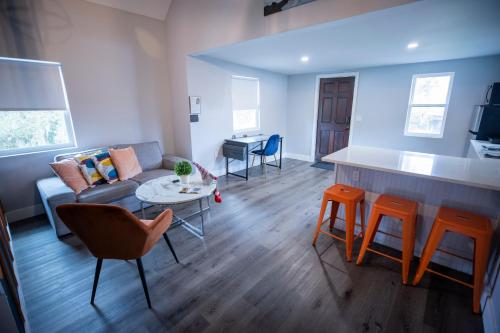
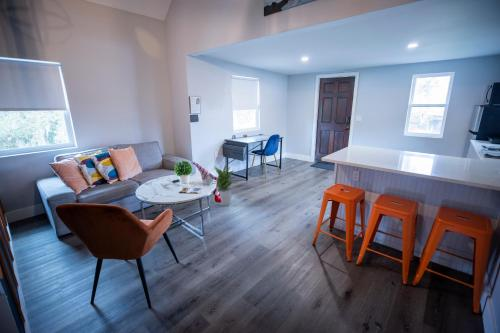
+ potted plant [214,163,238,207]
